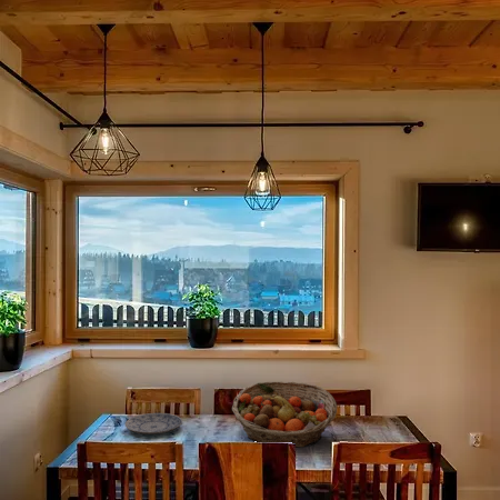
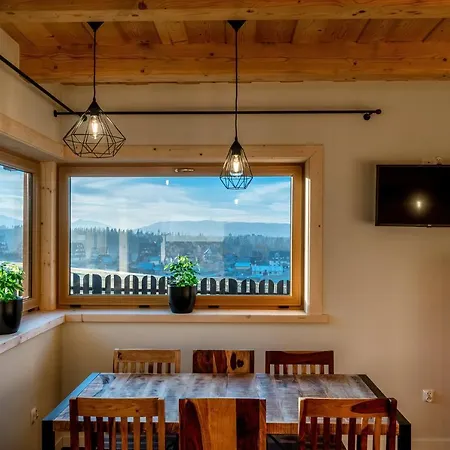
- fruit basket [231,381,338,449]
- plate [123,412,183,436]
